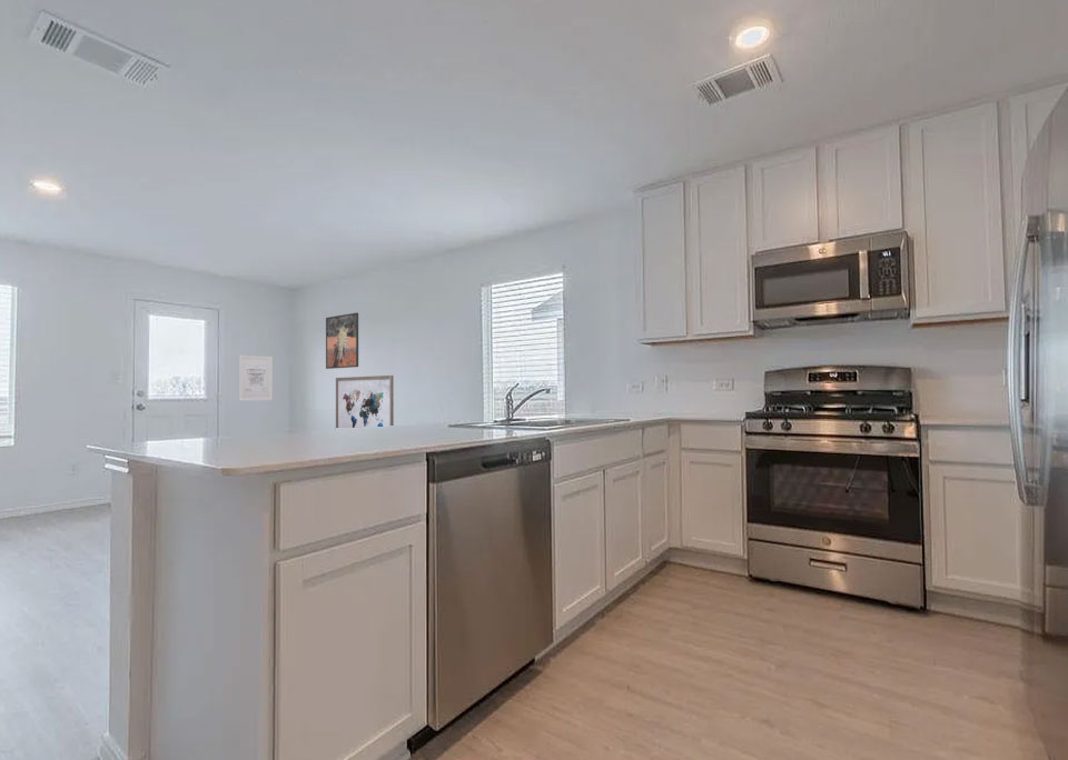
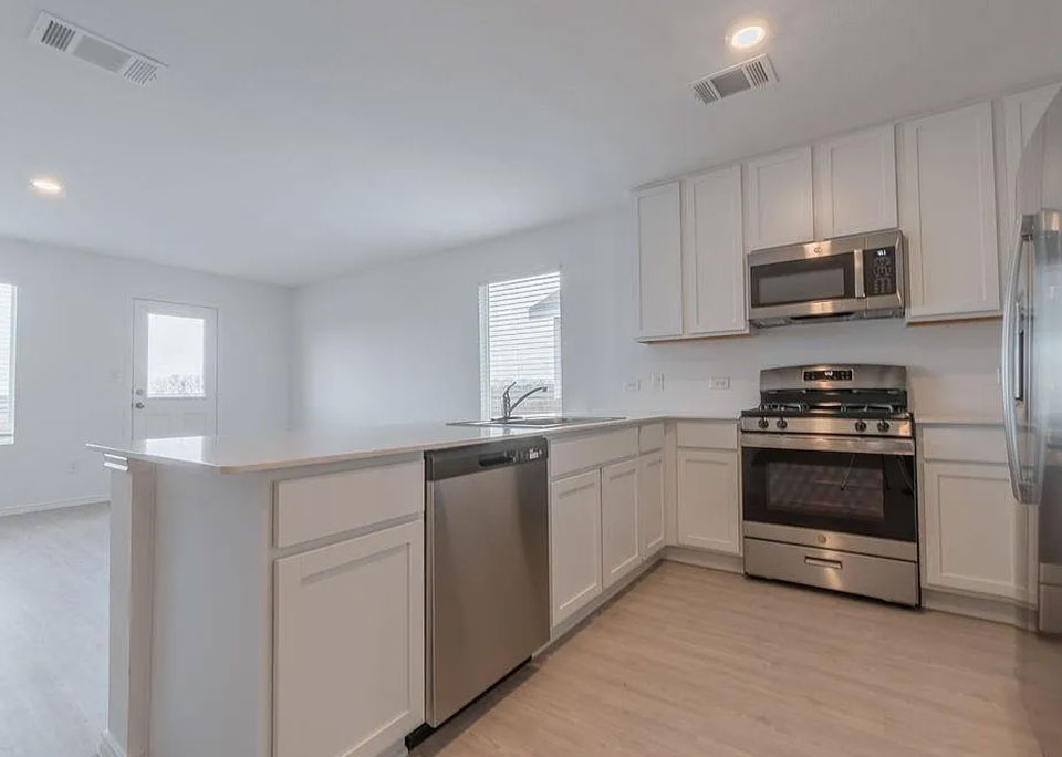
- wall art [335,374,395,429]
- wall art [238,354,274,401]
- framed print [325,311,359,370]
